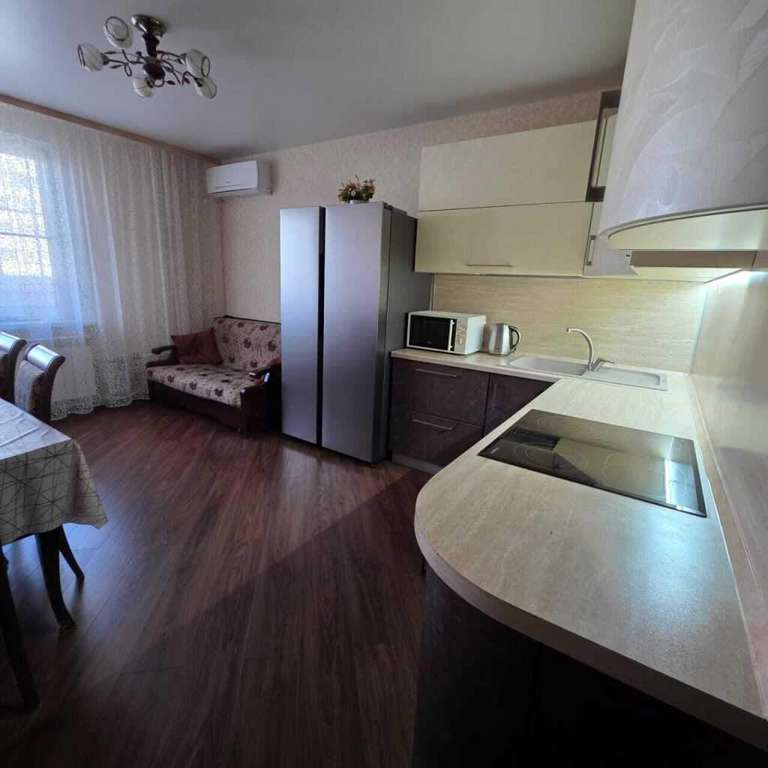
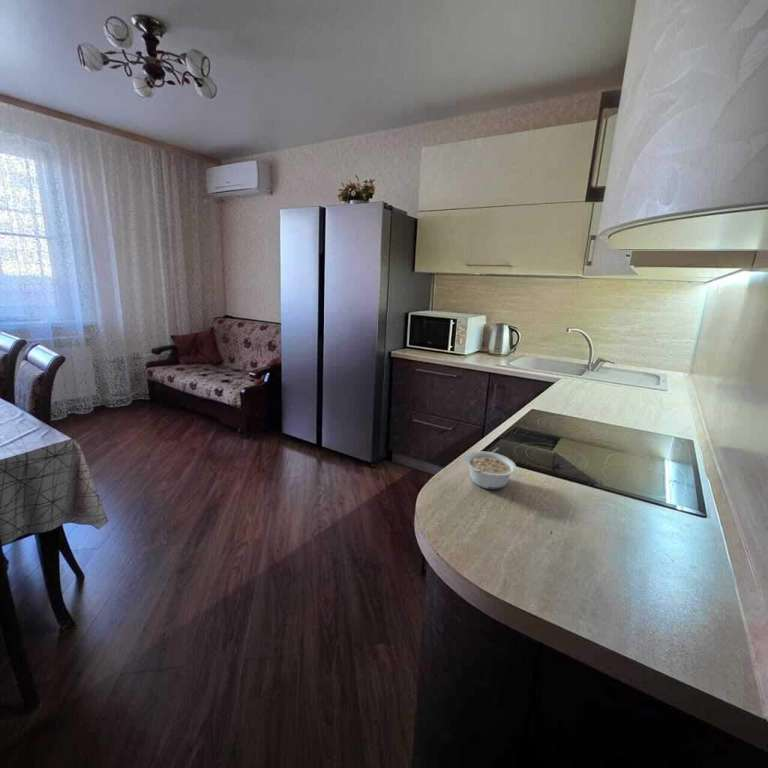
+ legume [464,450,517,490]
